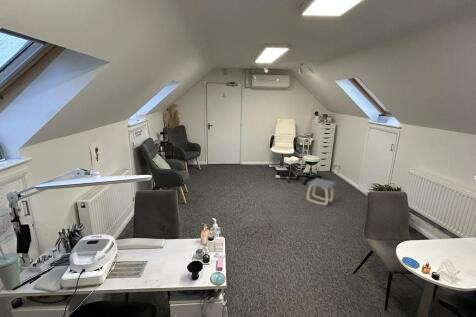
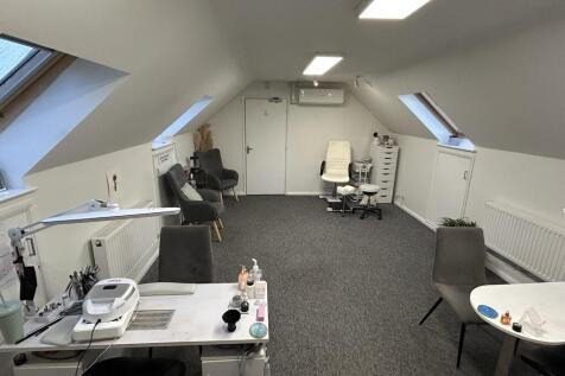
- stool [306,177,337,206]
